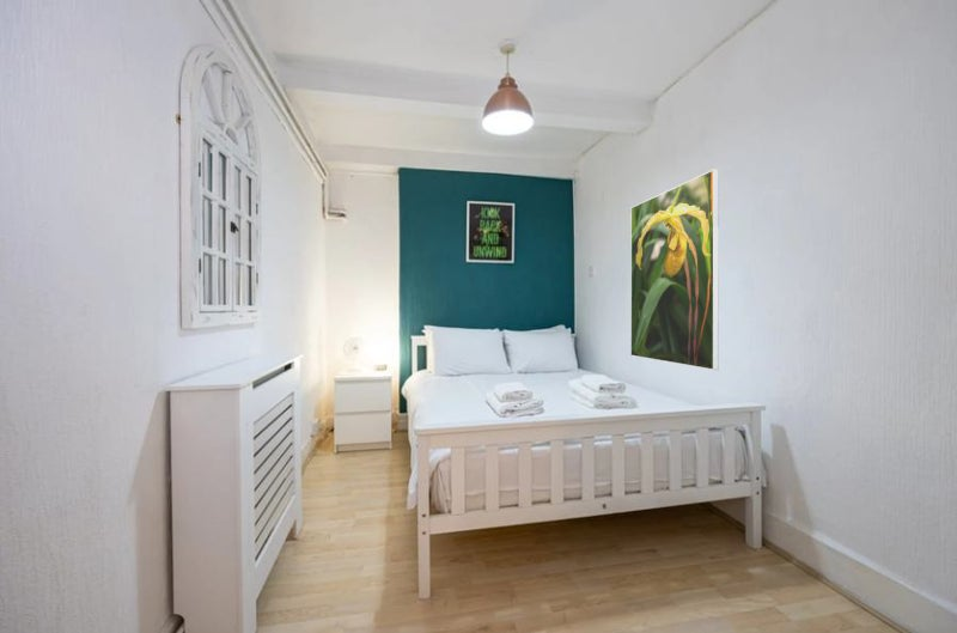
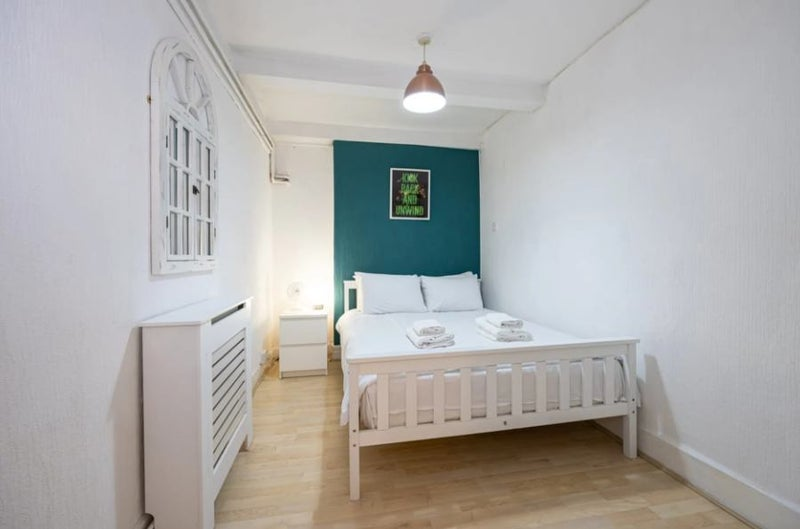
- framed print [629,168,720,371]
